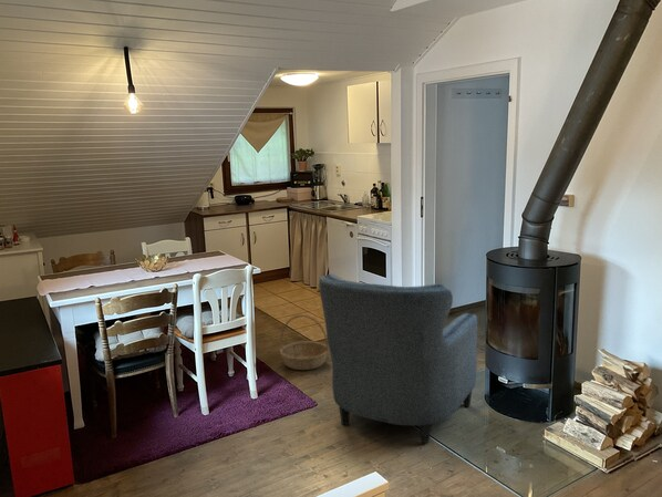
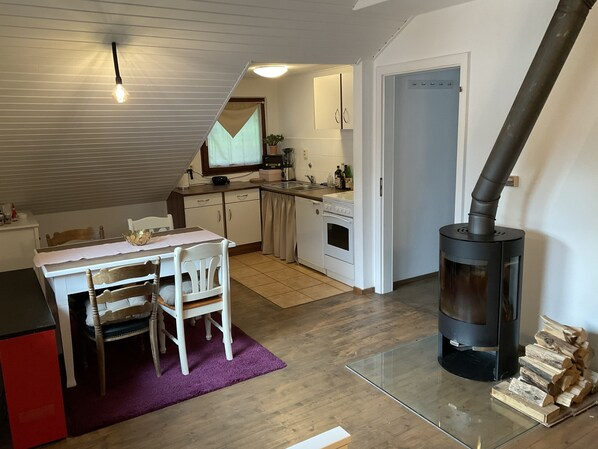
- basket [279,313,330,371]
- armchair [318,272,478,445]
